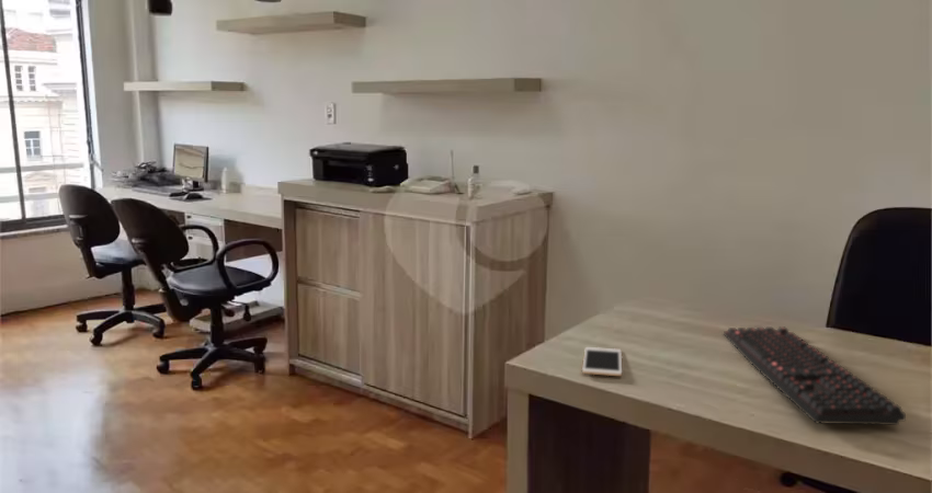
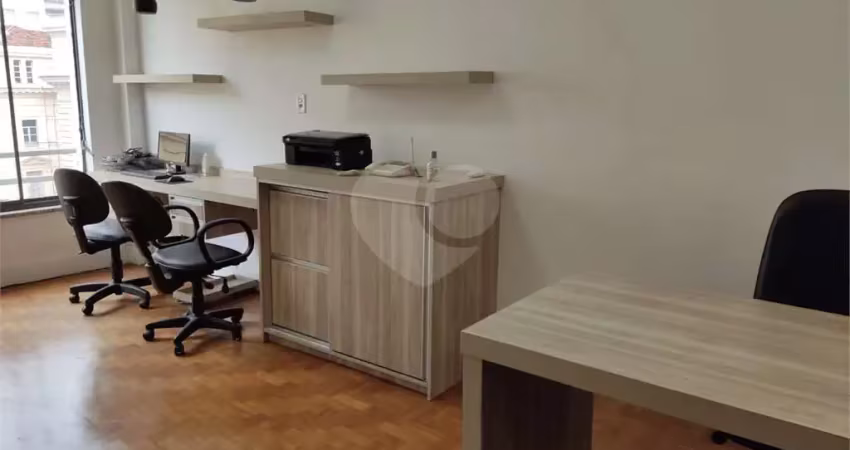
- cell phone [581,346,623,377]
- keyboard [723,326,907,426]
